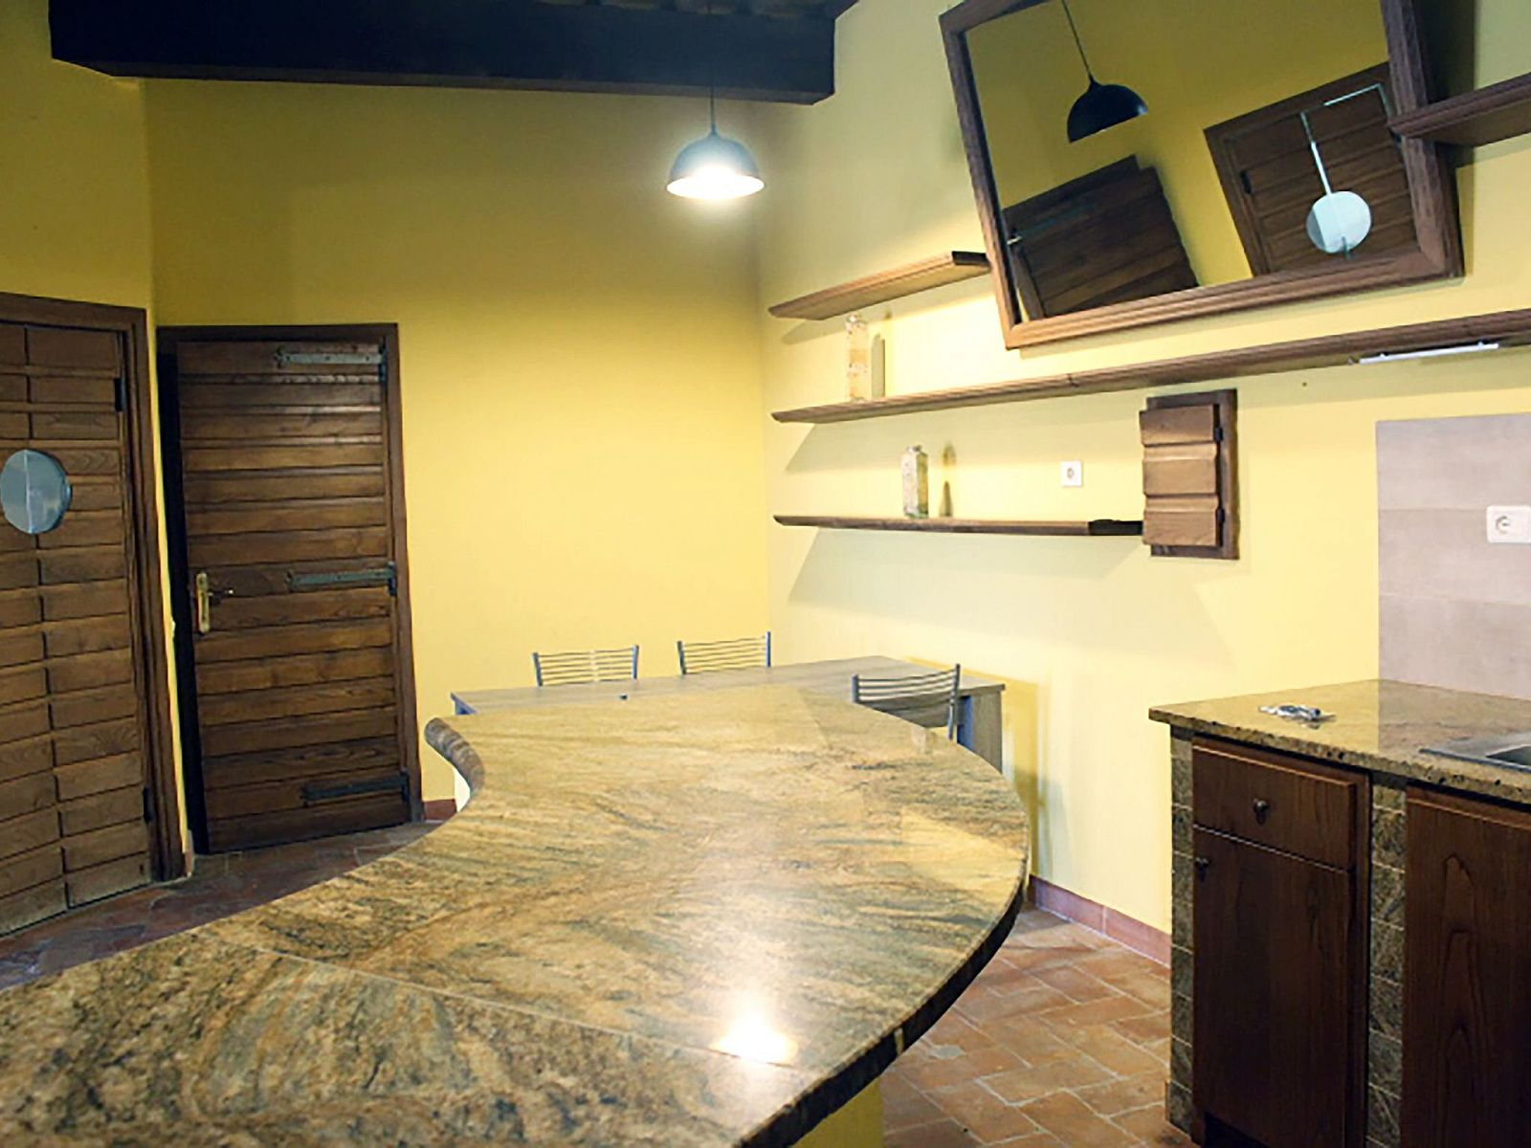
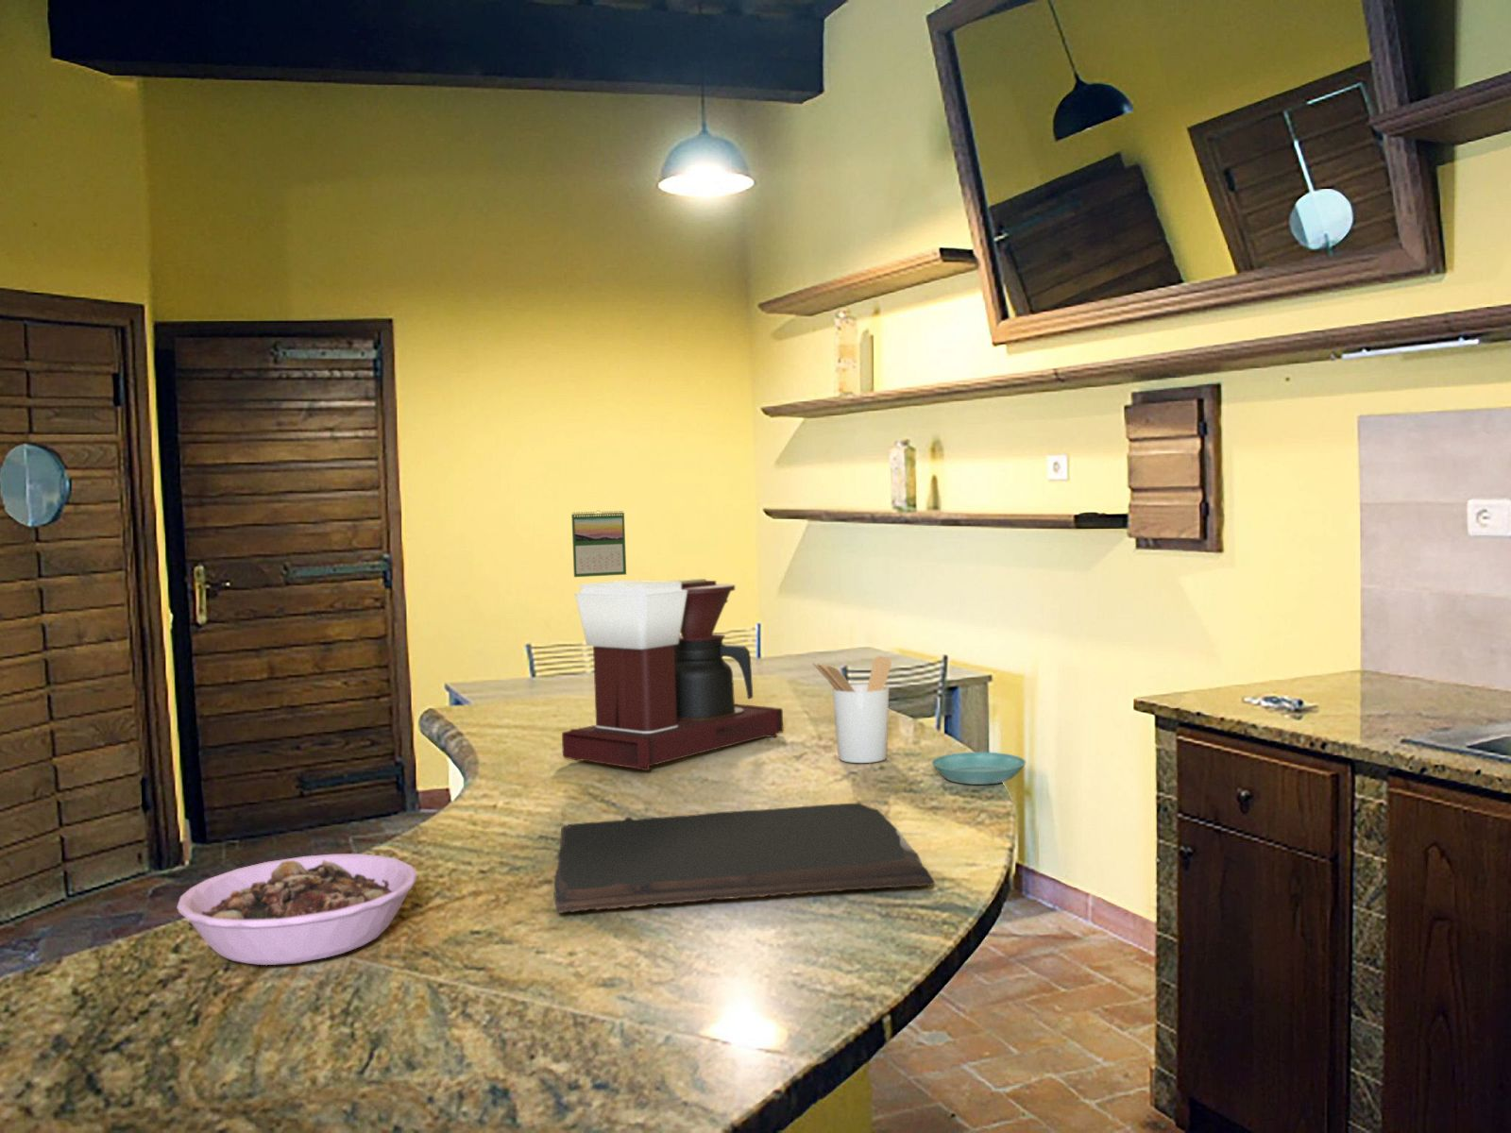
+ bowl [176,852,419,966]
+ saucer [930,751,1027,785]
+ calendar [570,509,627,578]
+ utensil holder [811,656,892,764]
+ coffee maker [560,578,784,771]
+ cutting board [552,802,936,915]
